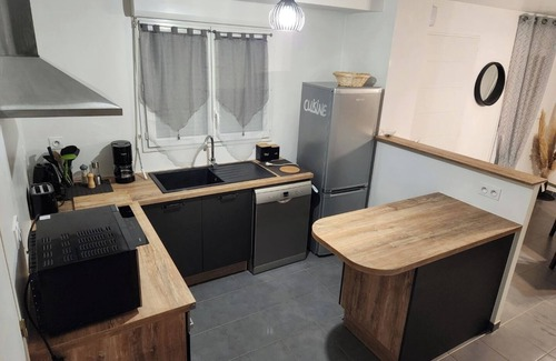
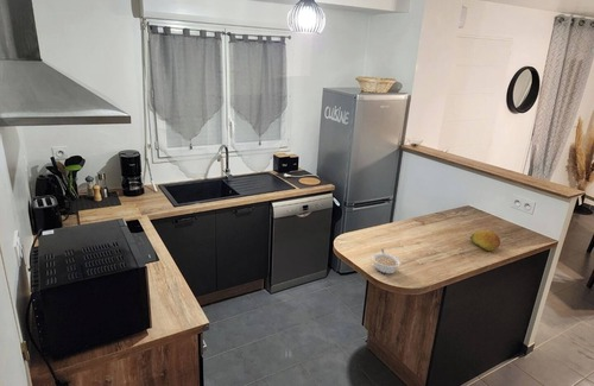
+ fruit [469,229,501,252]
+ legume [372,248,402,274]
